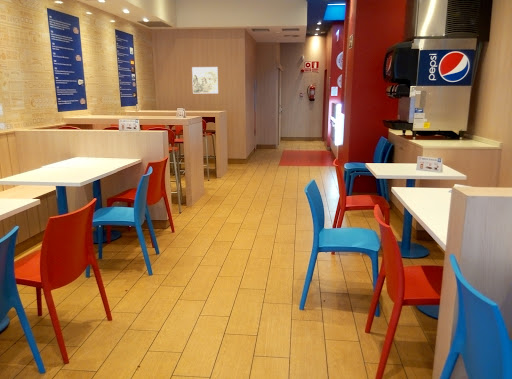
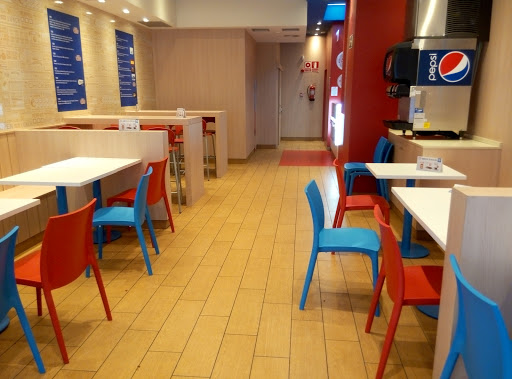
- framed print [191,66,219,94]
